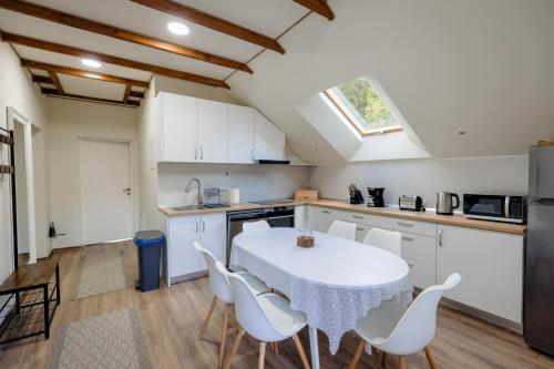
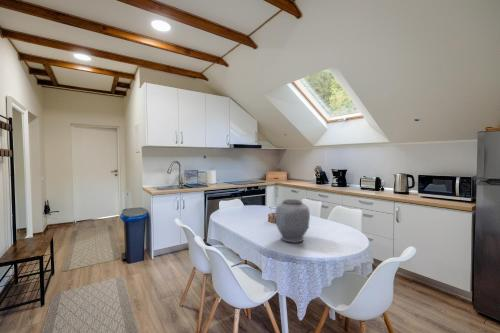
+ vase [274,198,311,244]
